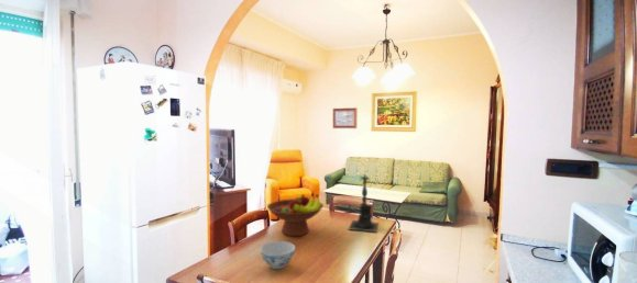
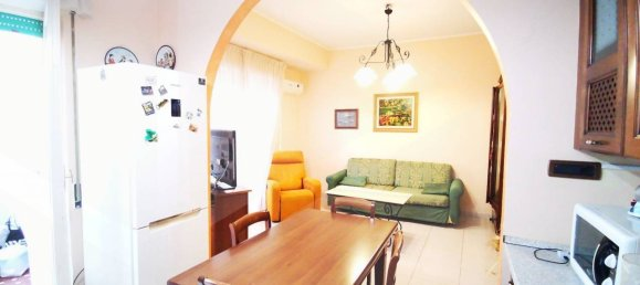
- fruit bowl [266,192,325,237]
- candle holder [348,168,380,234]
- chinaware [260,240,296,270]
